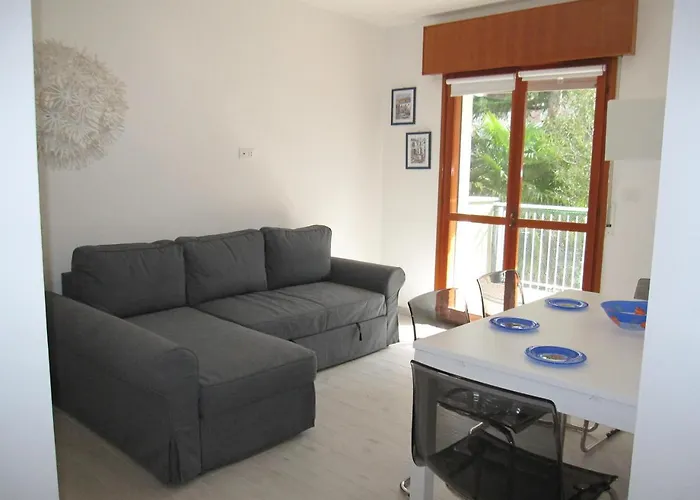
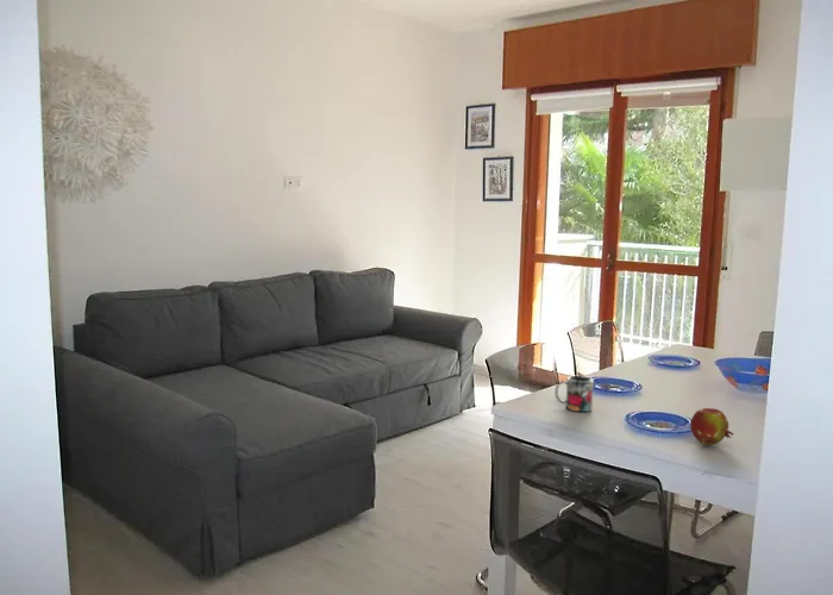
+ fruit [689,407,735,446]
+ mug [555,375,595,413]
